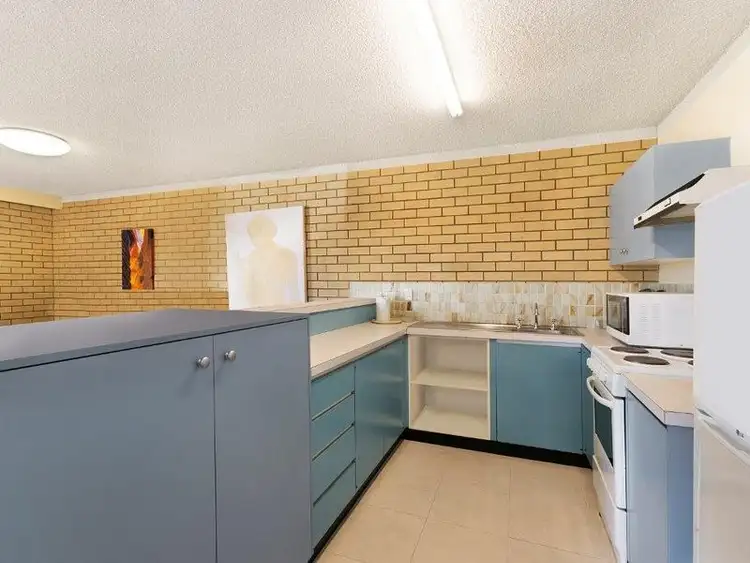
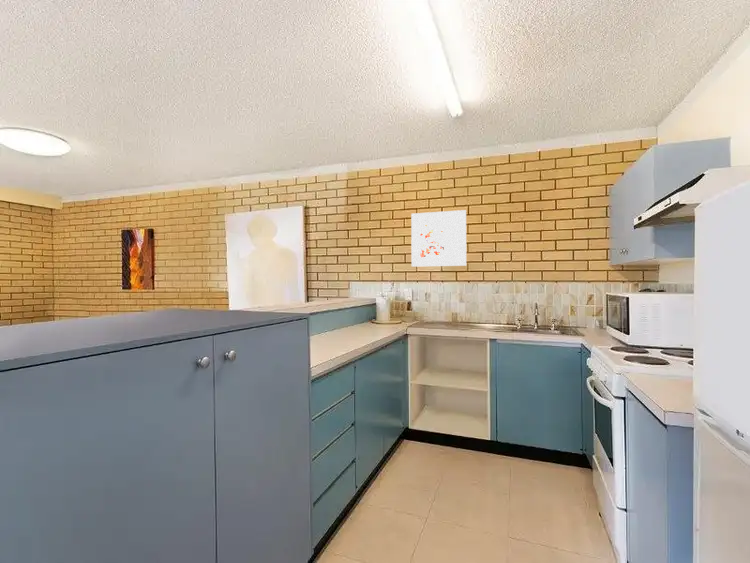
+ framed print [410,209,467,268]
